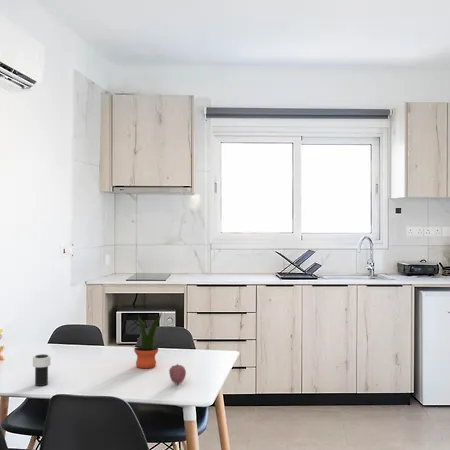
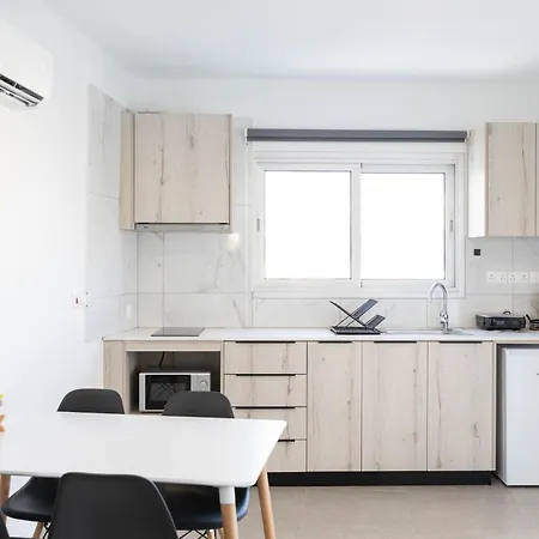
- potted plant [133,311,163,369]
- fruit [168,363,187,385]
- cup [32,353,52,387]
